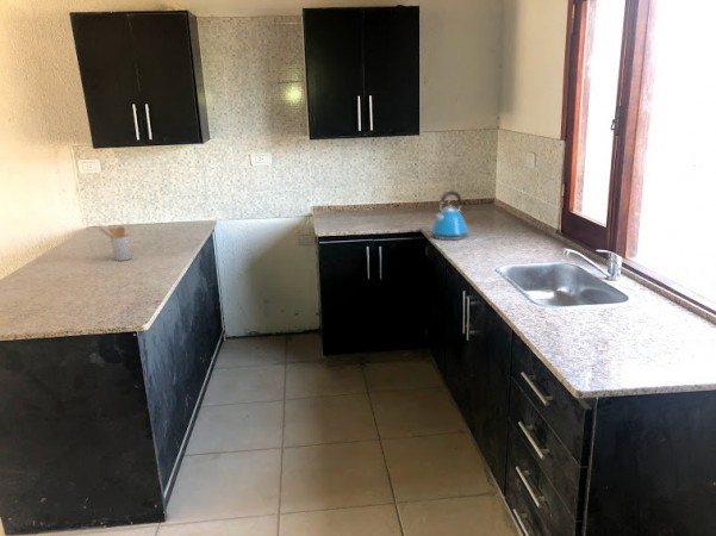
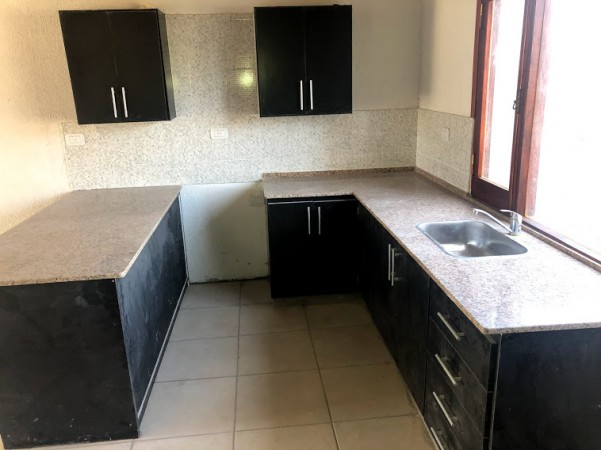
- kettle [431,189,469,241]
- utensil holder [98,225,133,262]
